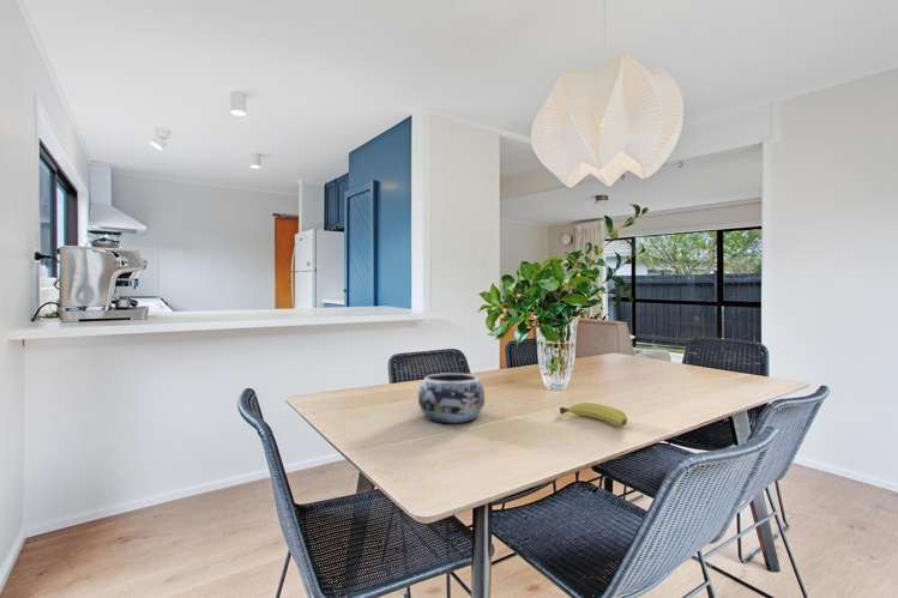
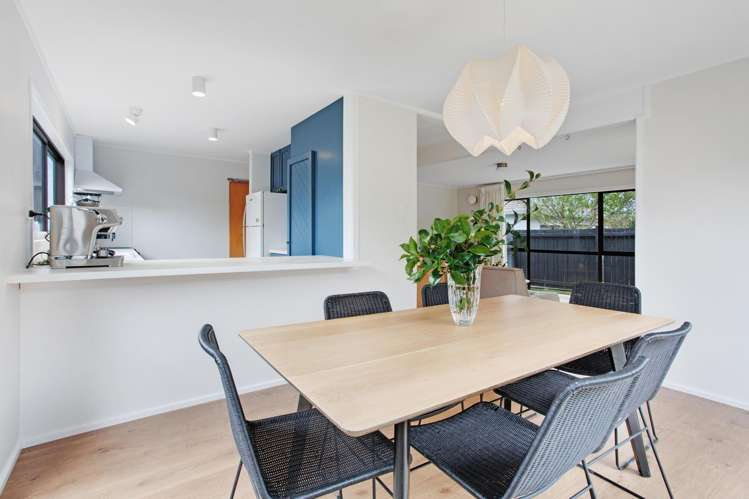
- decorative bowl [417,372,486,424]
- fruit [559,401,628,427]
